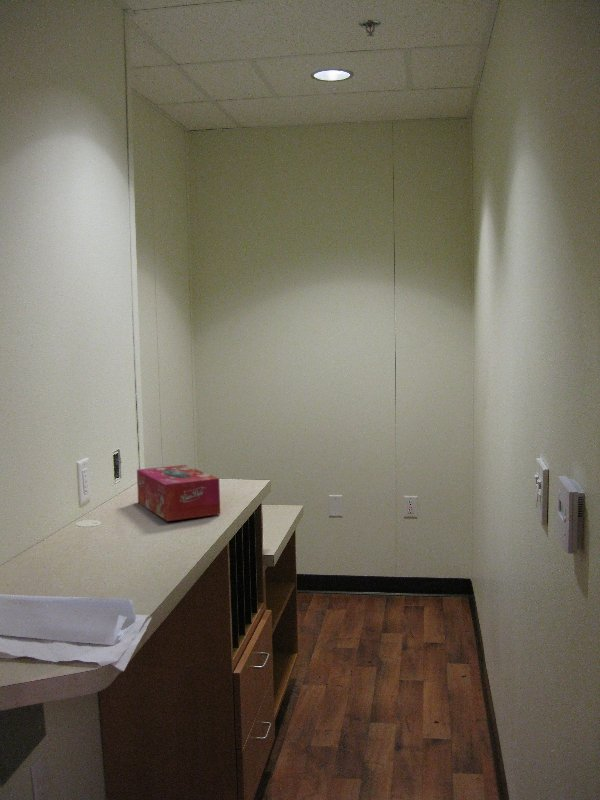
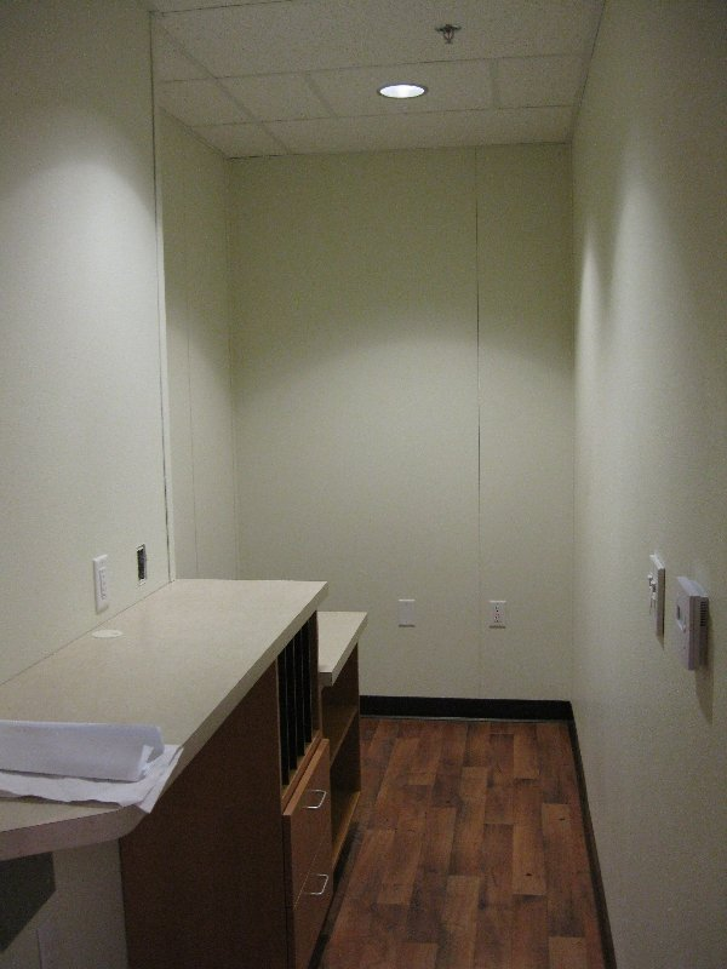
- tissue box [136,464,221,522]
